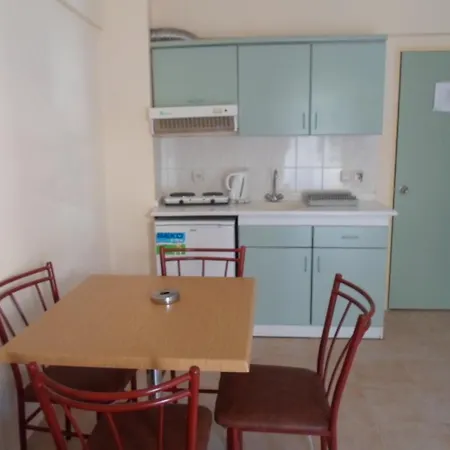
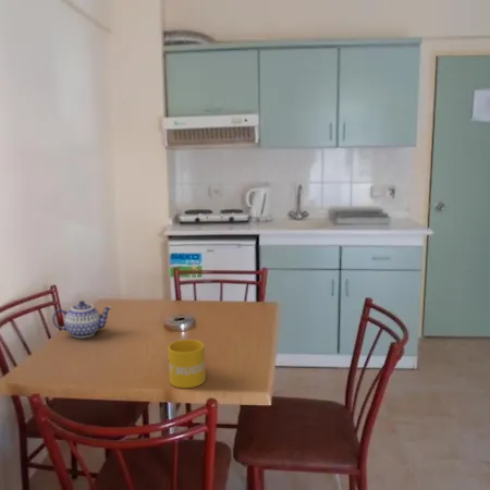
+ teapot [51,299,113,339]
+ mug [167,339,207,389]
